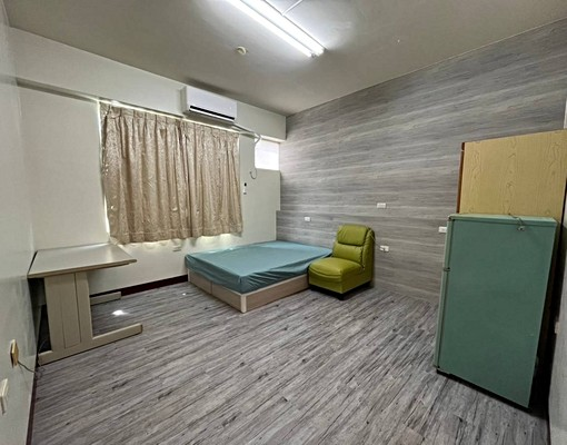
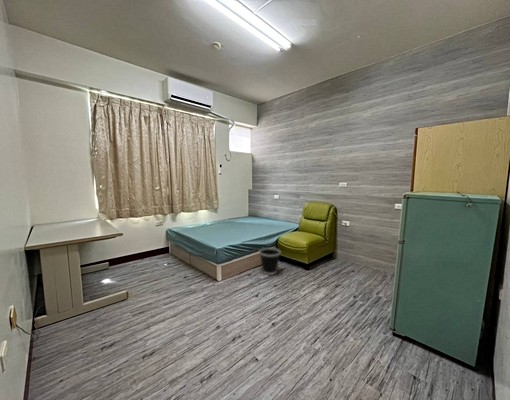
+ wastebasket [258,247,282,276]
